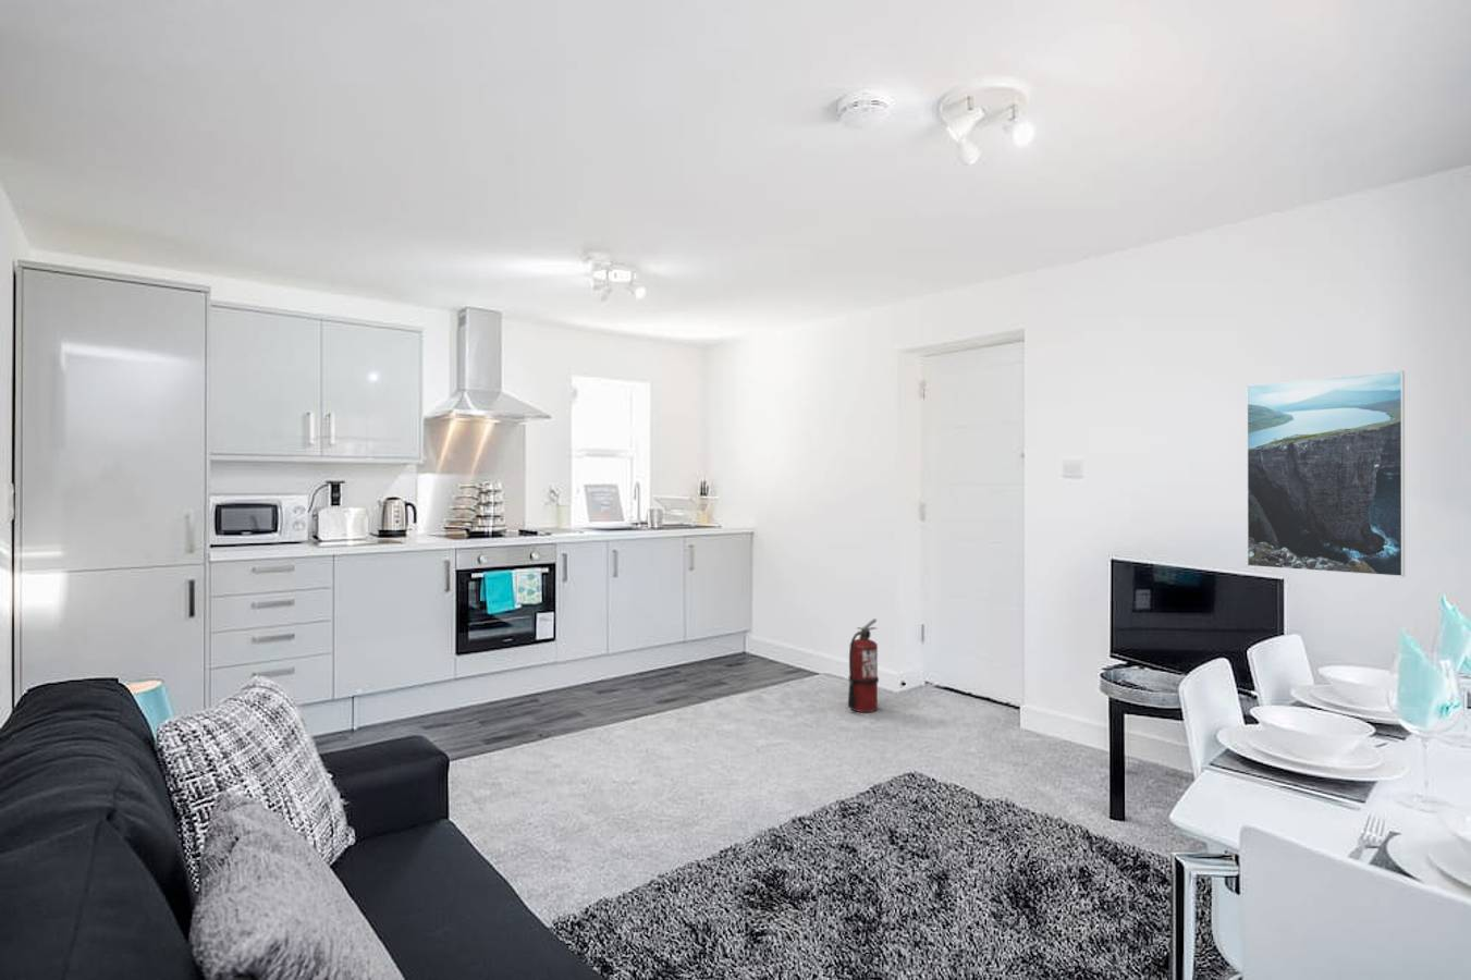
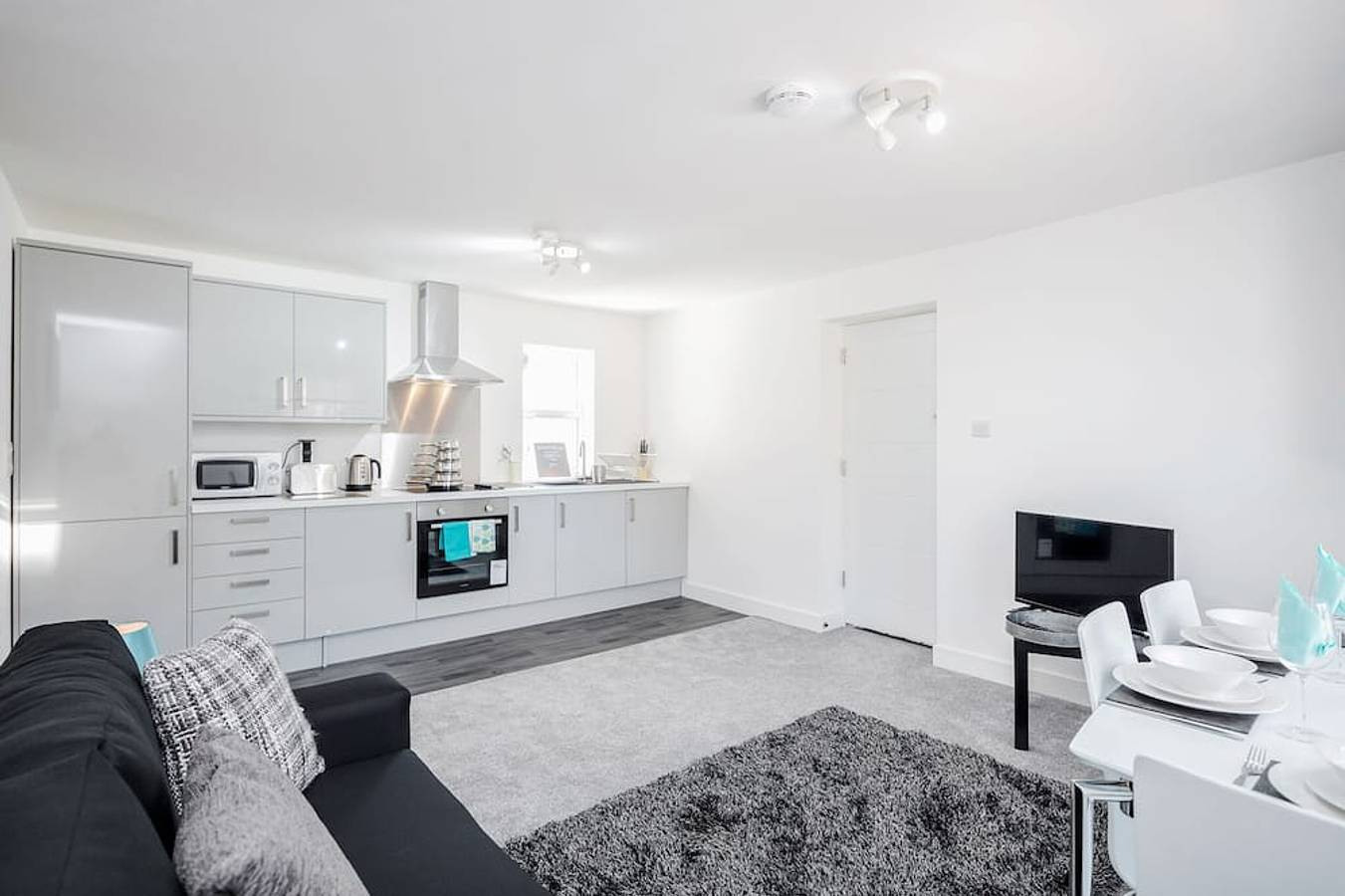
- fire extinguisher [848,617,879,713]
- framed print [1246,369,1405,579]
